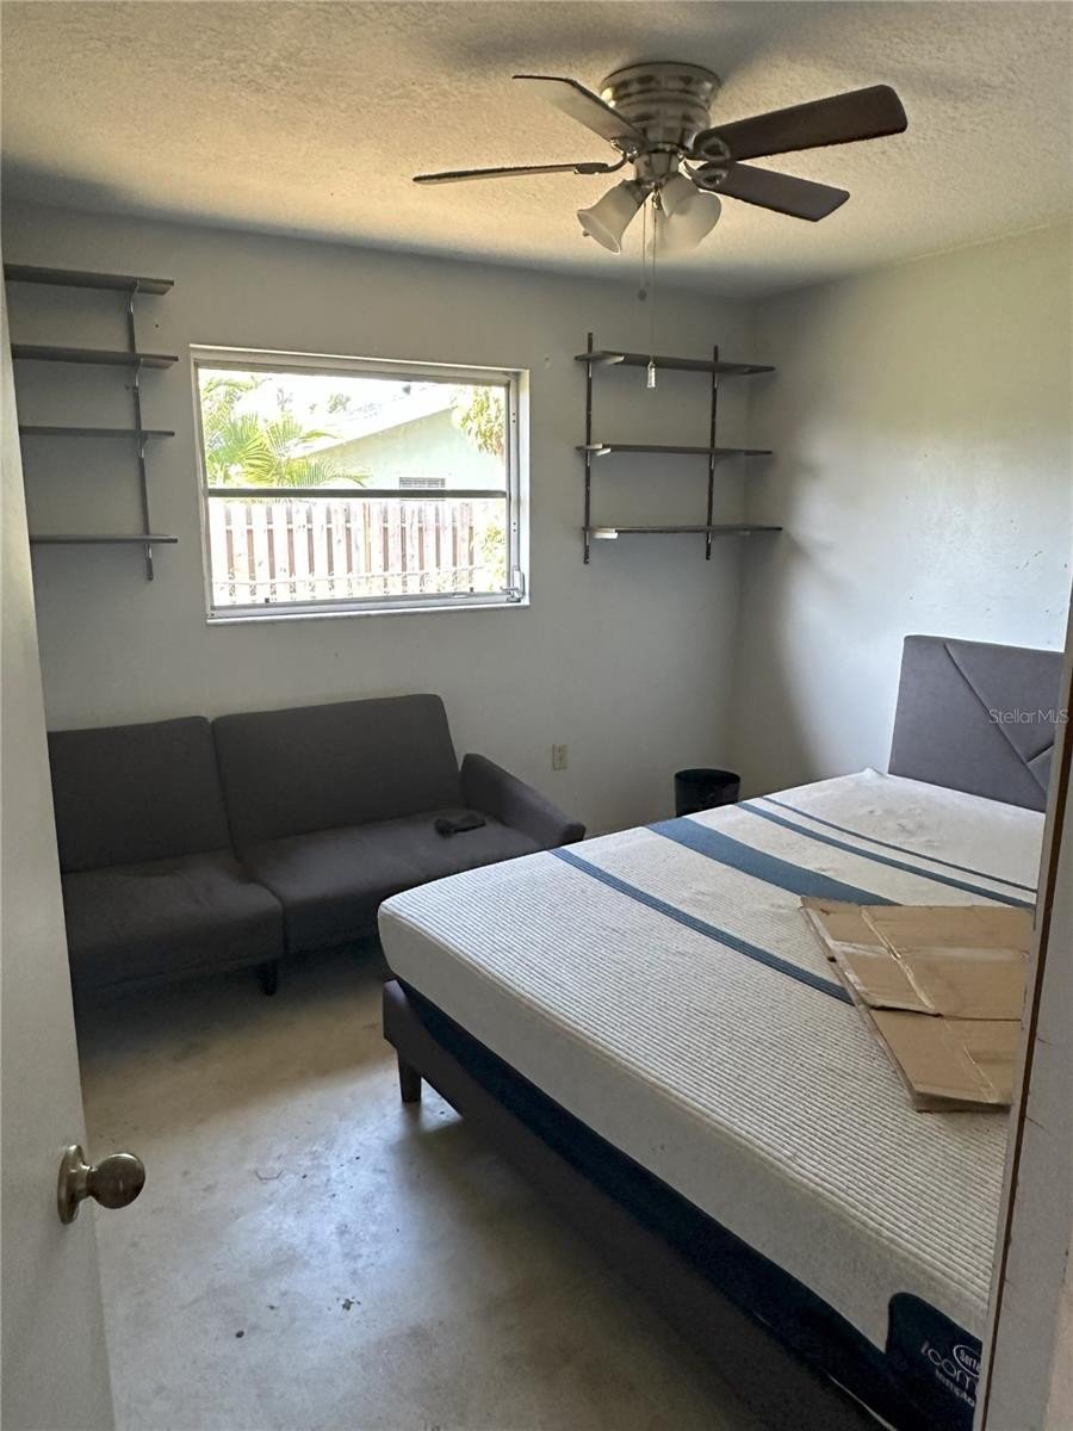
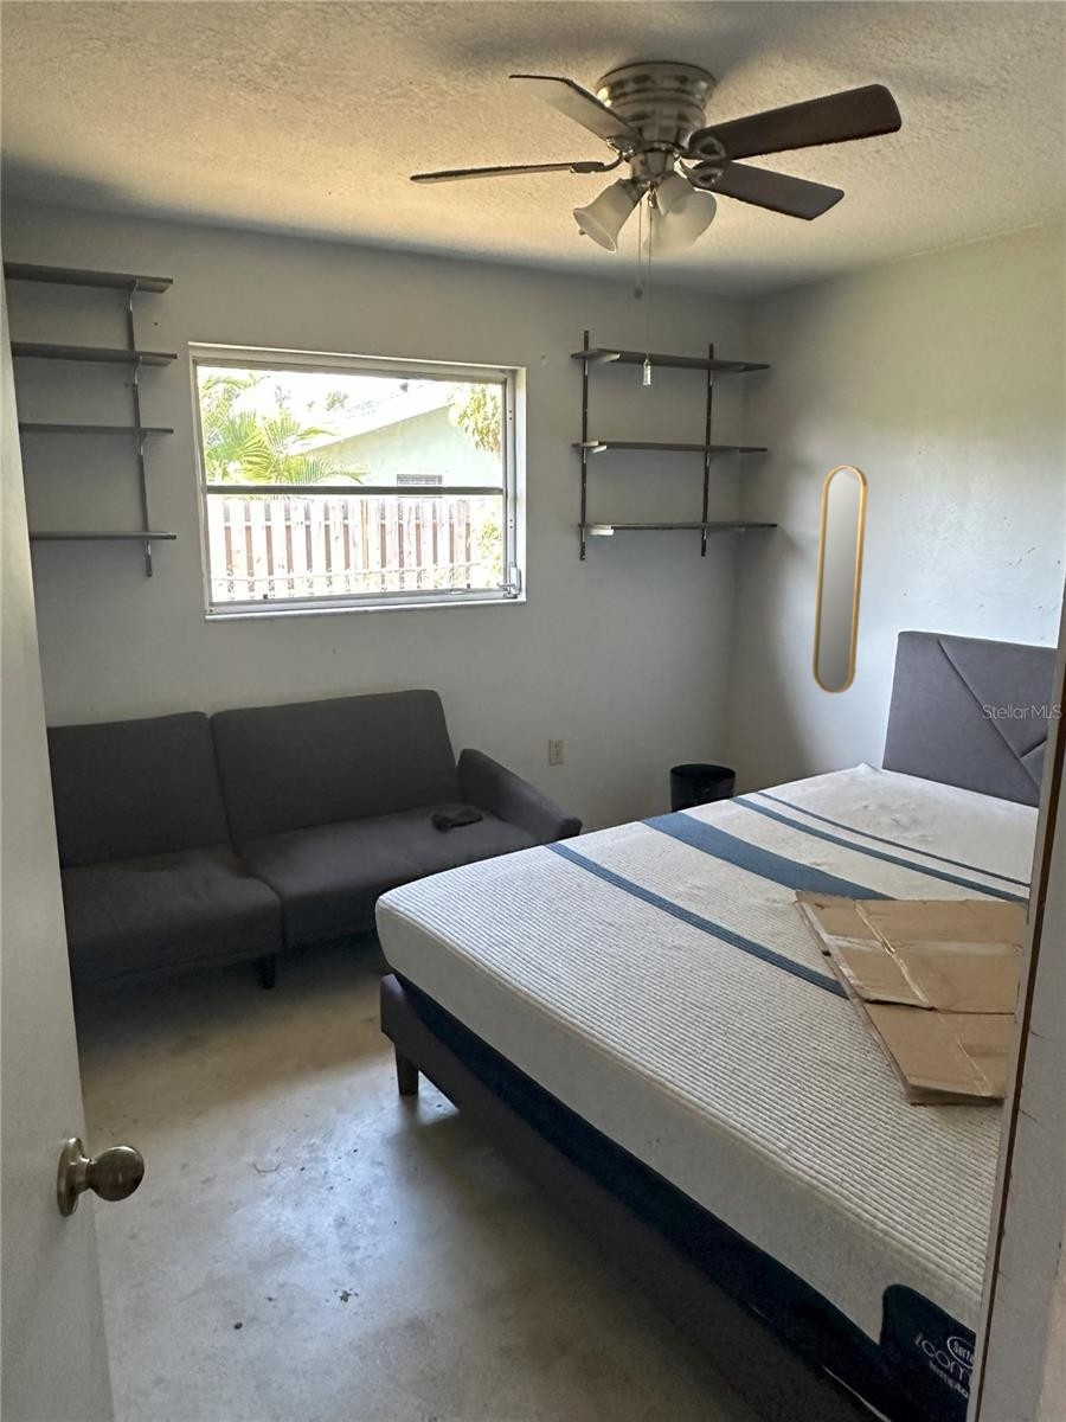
+ home mirror [811,465,869,694]
